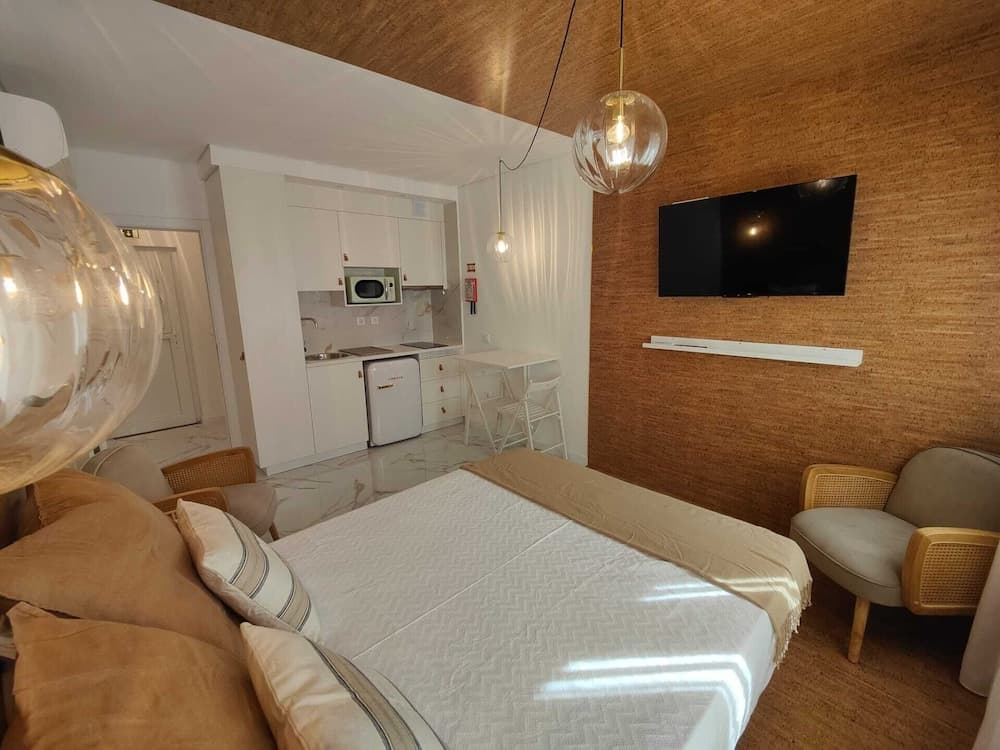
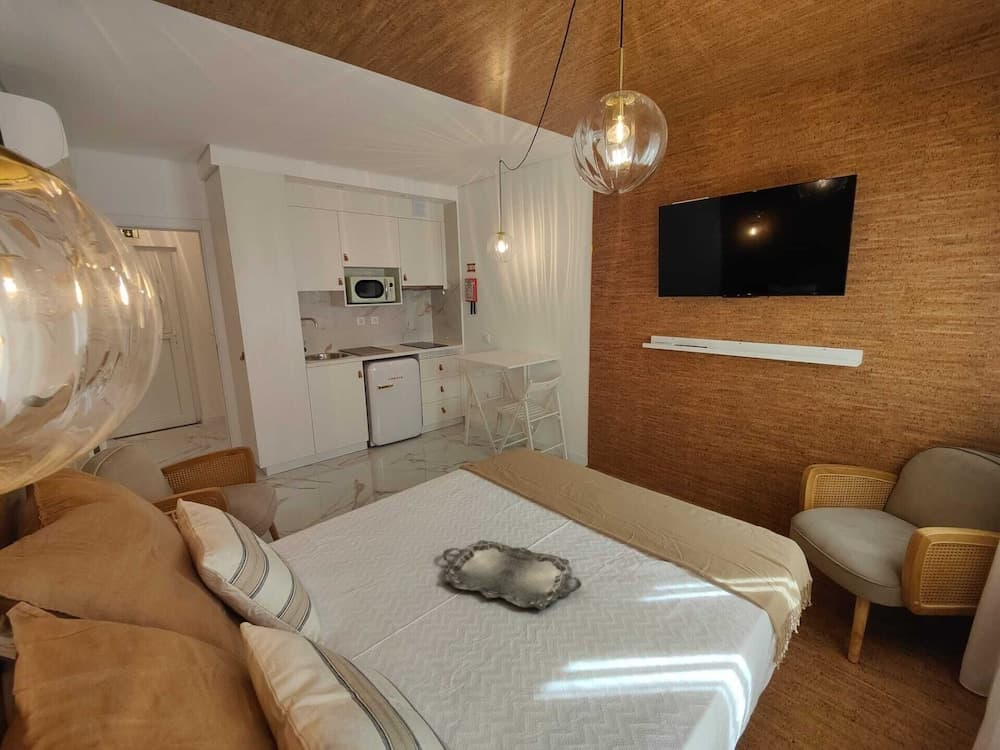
+ serving tray [441,539,583,611]
